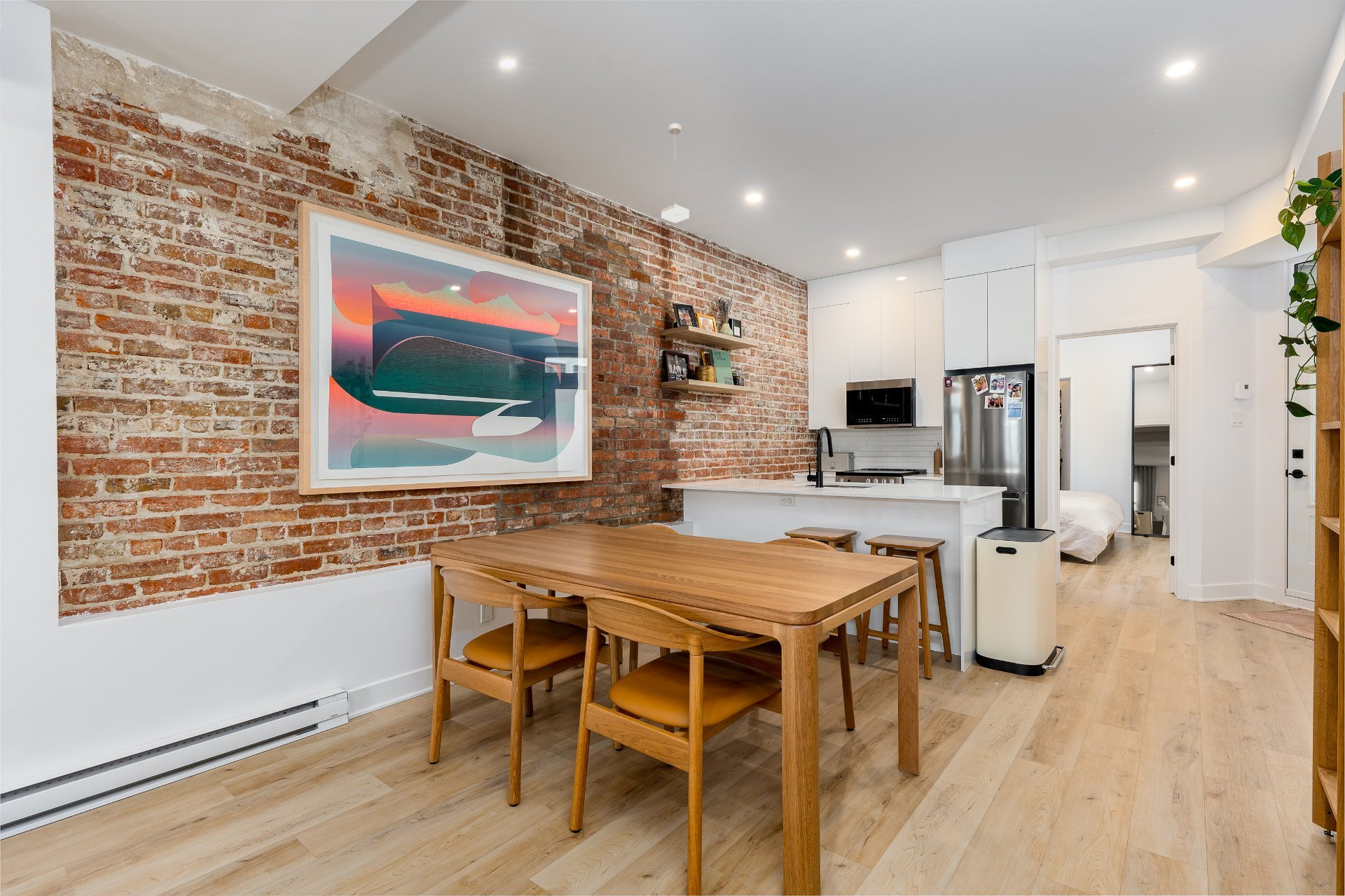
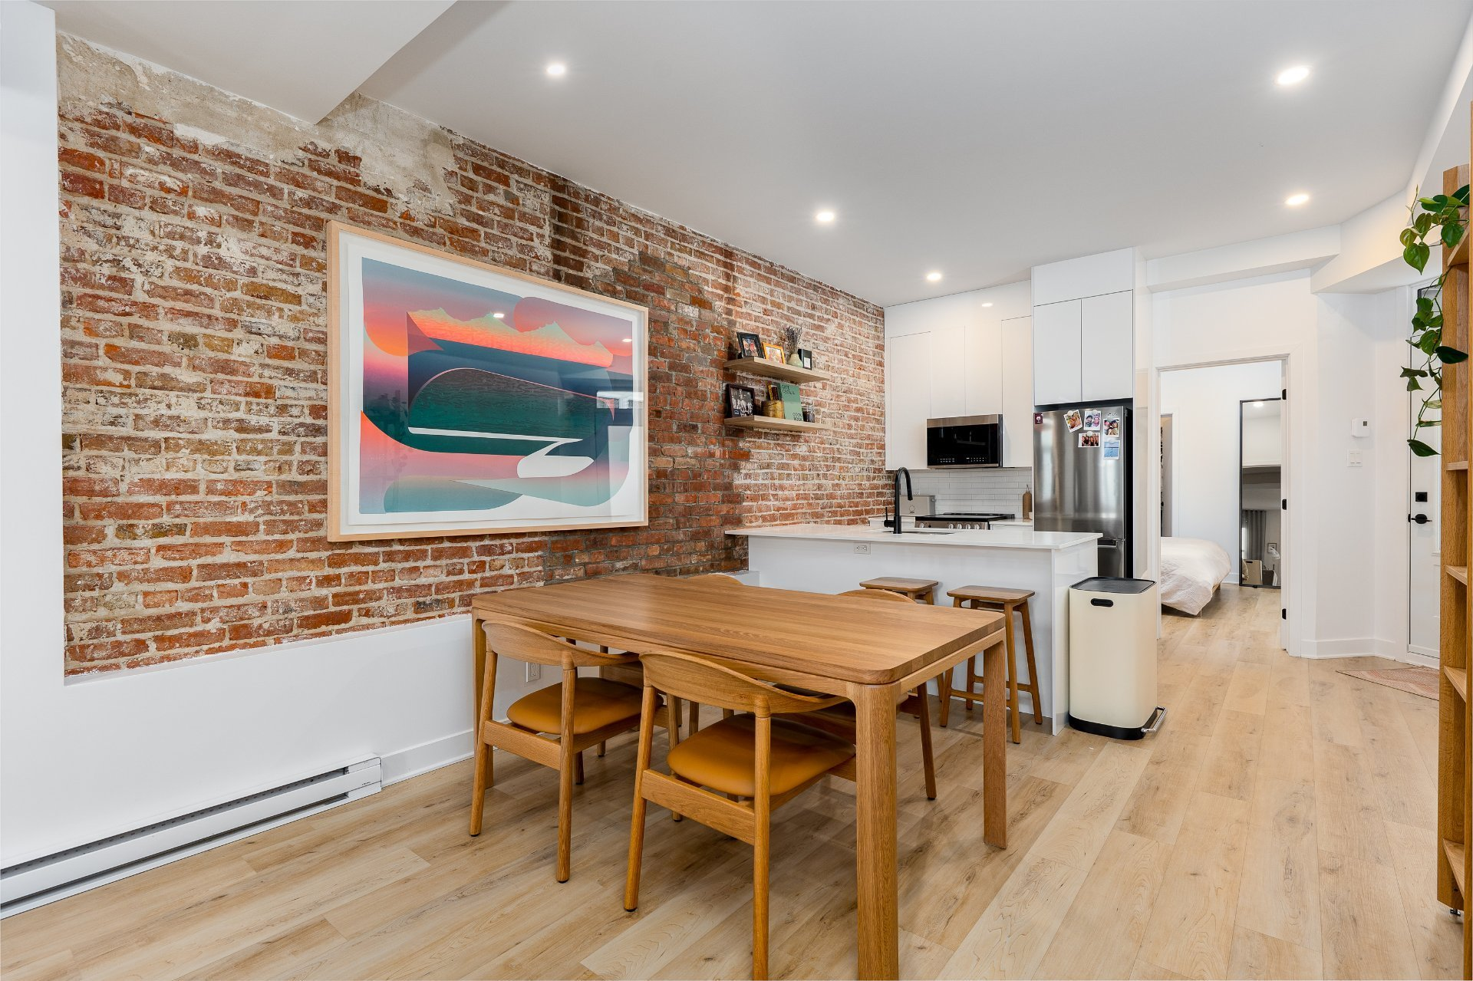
- pendant lamp [661,123,690,224]
